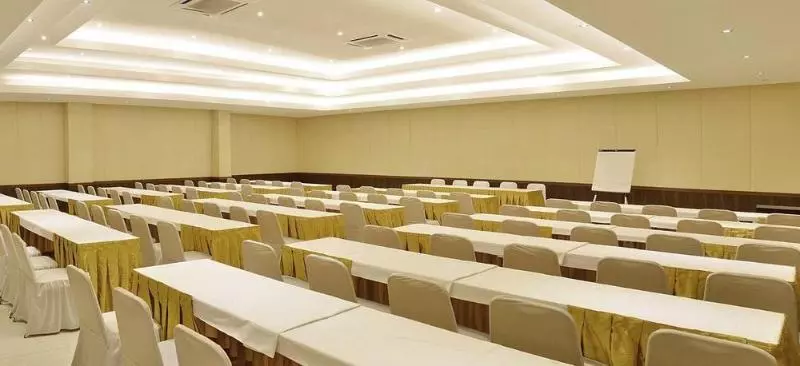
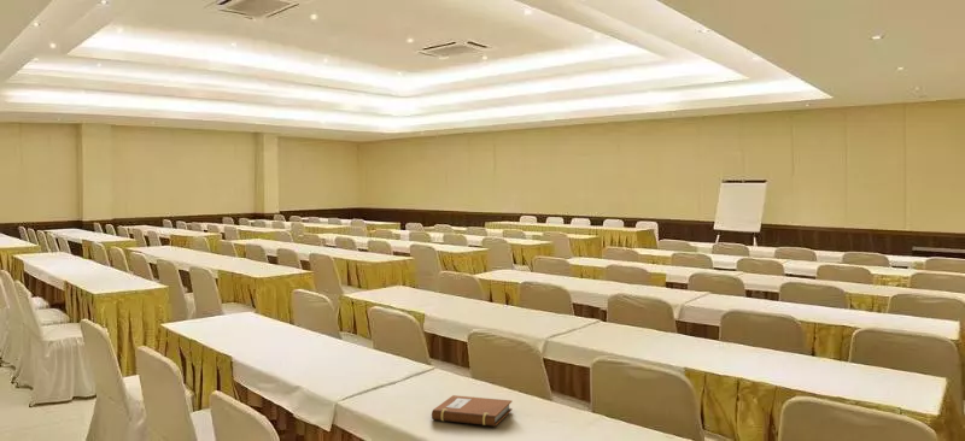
+ notebook [431,394,513,427]
